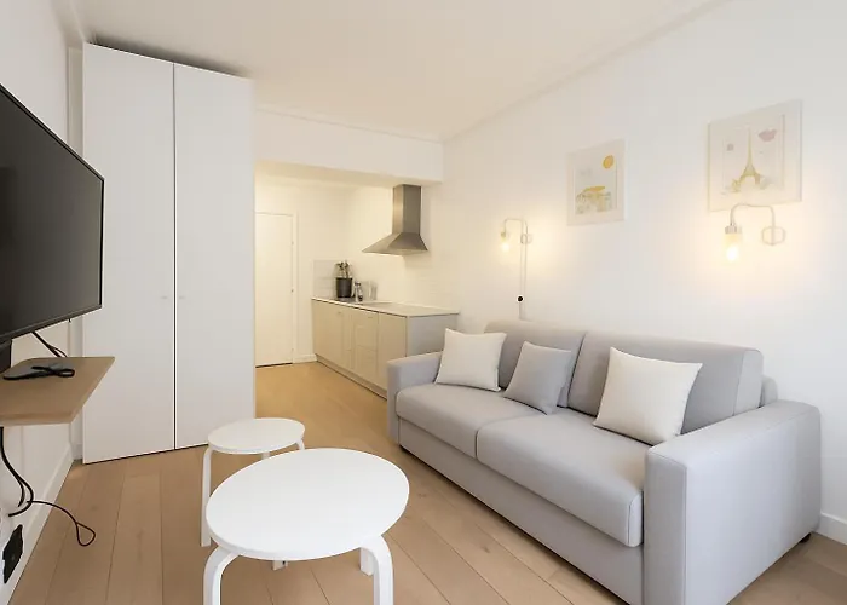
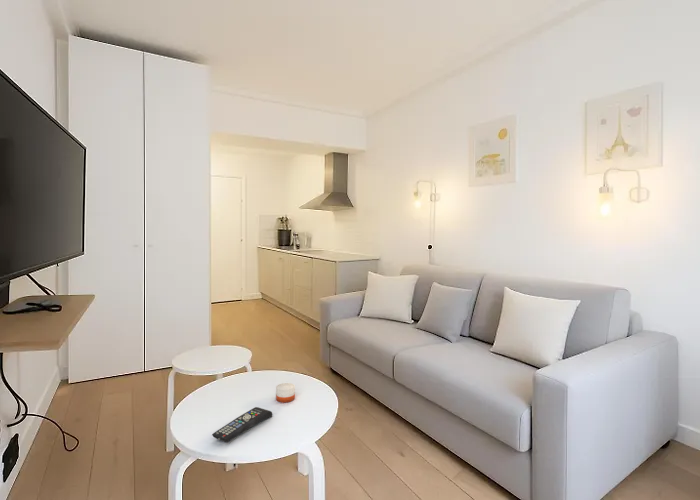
+ remote control [211,406,273,443]
+ candle [275,382,296,403]
